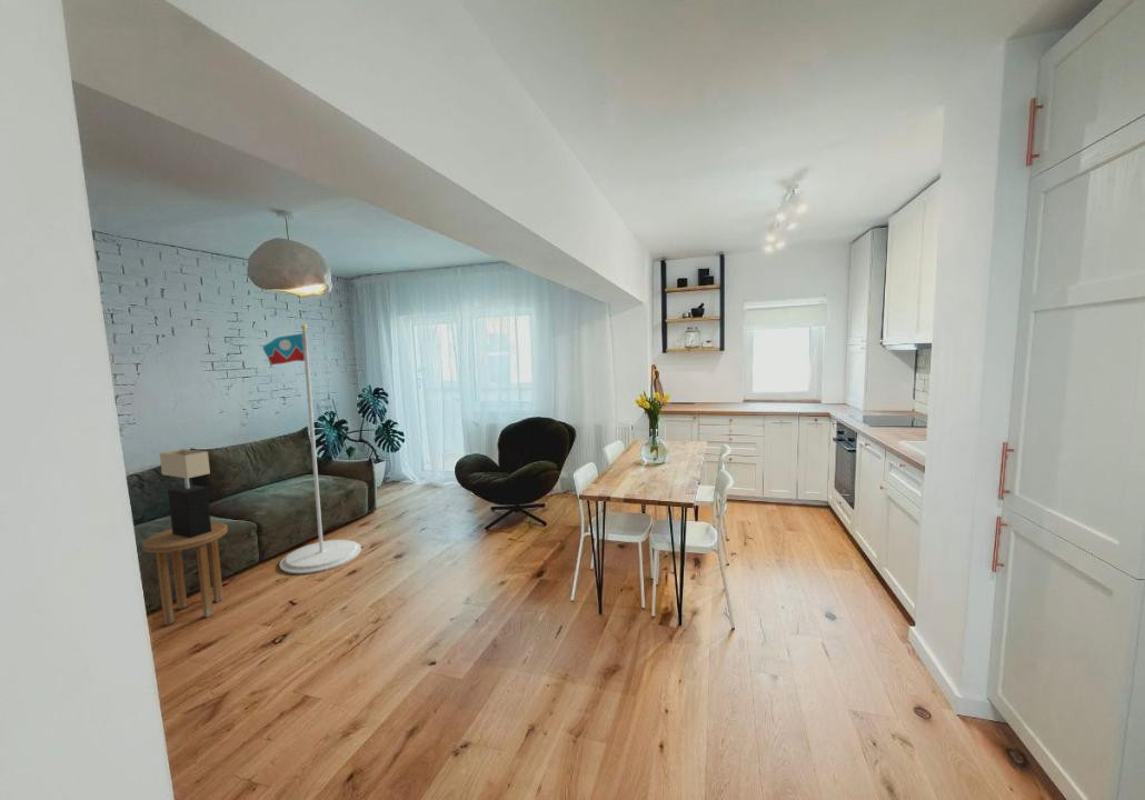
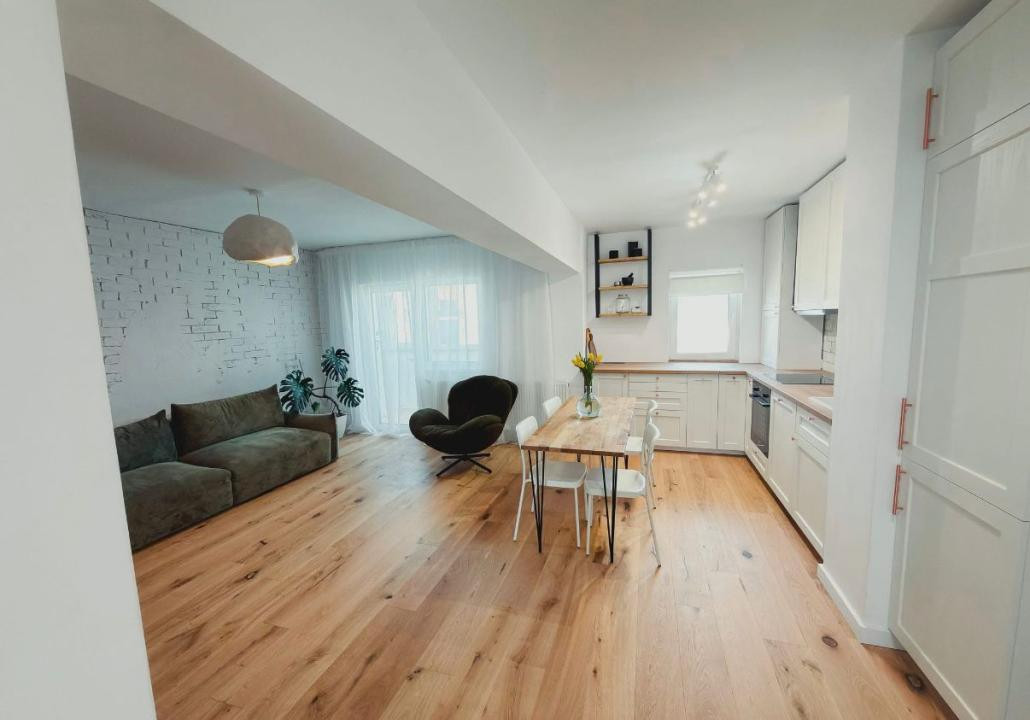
- flag [261,323,362,574]
- side table [141,521,229,627]
- table lamp [159,448,212,538]
